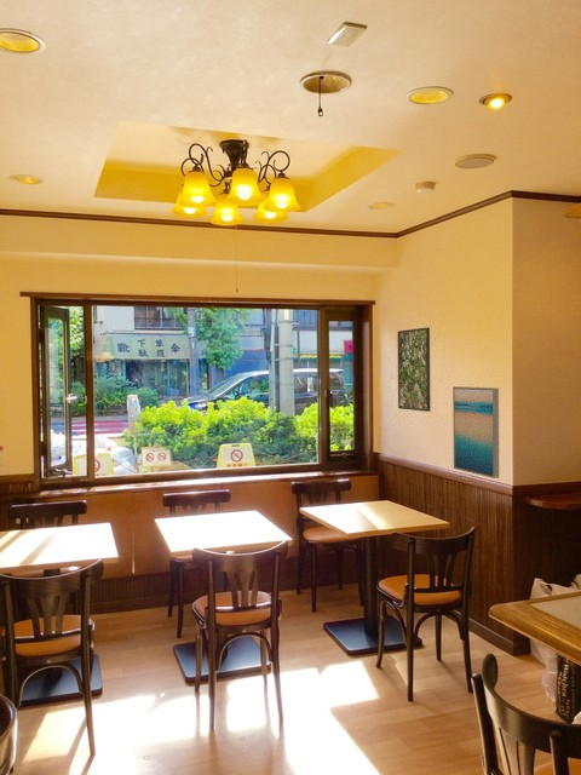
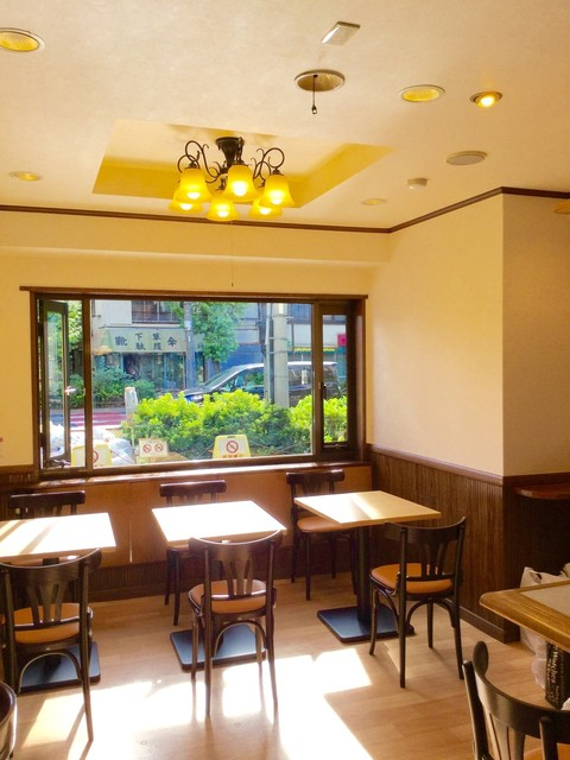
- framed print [396,326,432,413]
- wall art [451,385,500,480]
